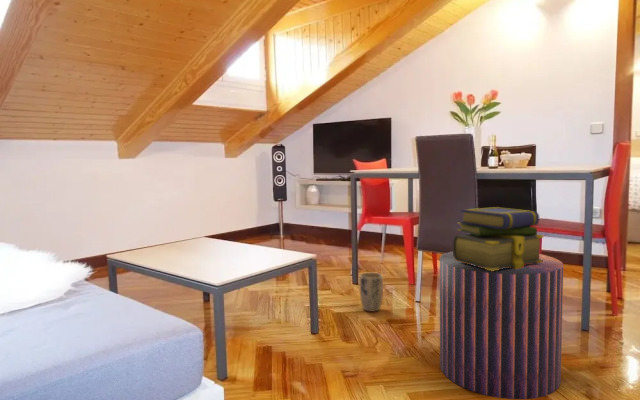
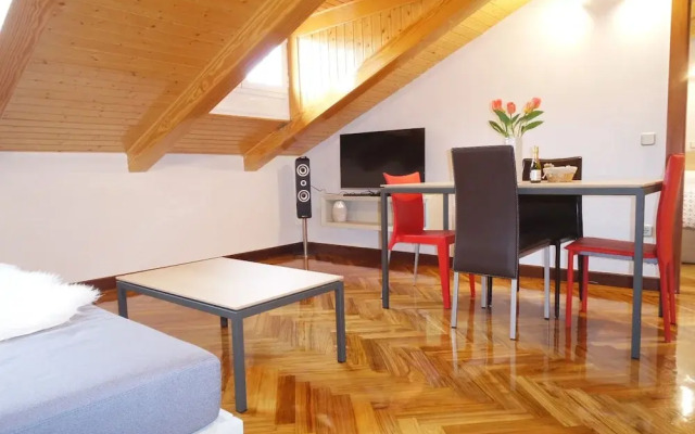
- plant pot [359,271,384,313]
- stool [439,250,565,400]
- stack of books [452,206,545,271]
